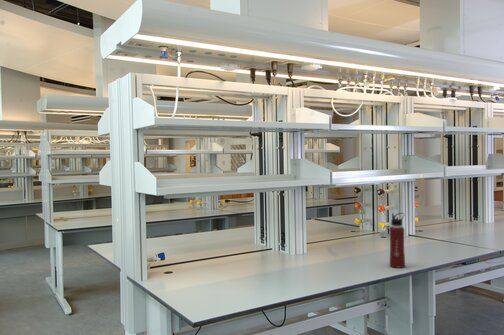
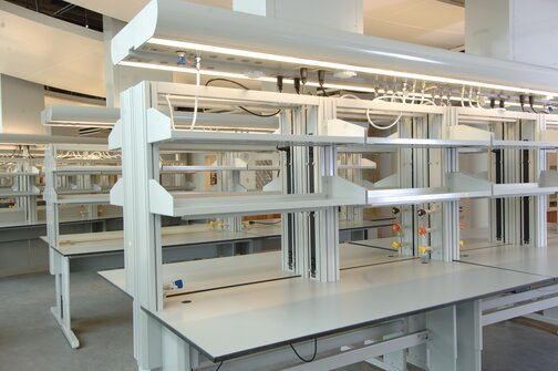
- water bottle [388,212,406,269]
